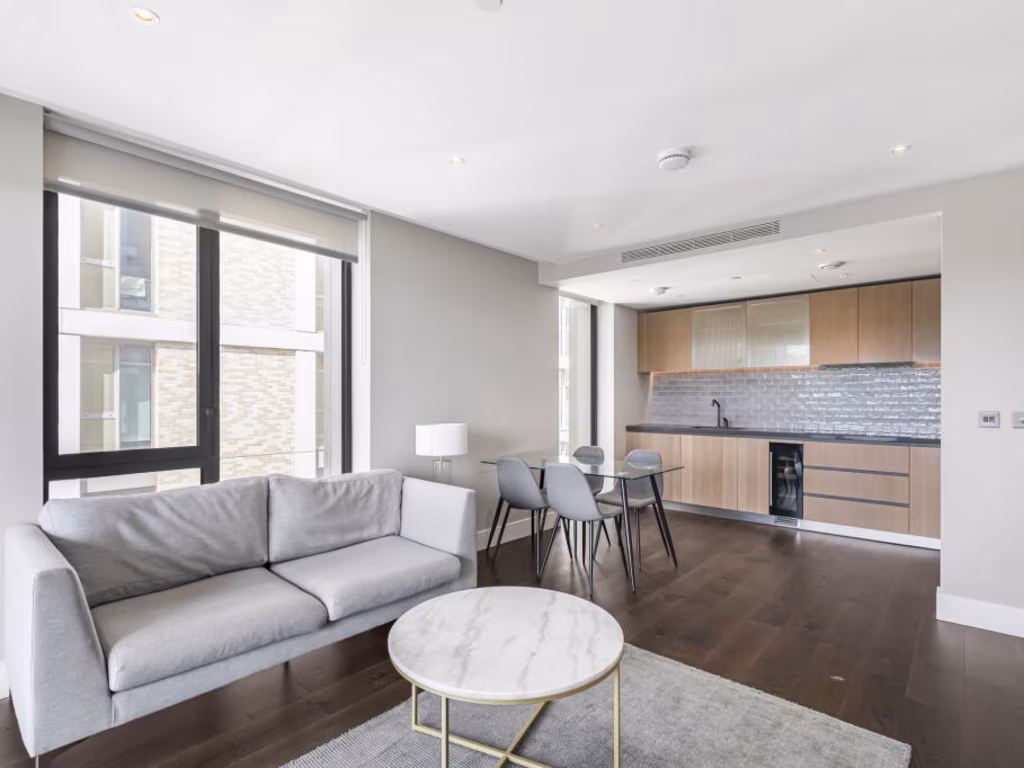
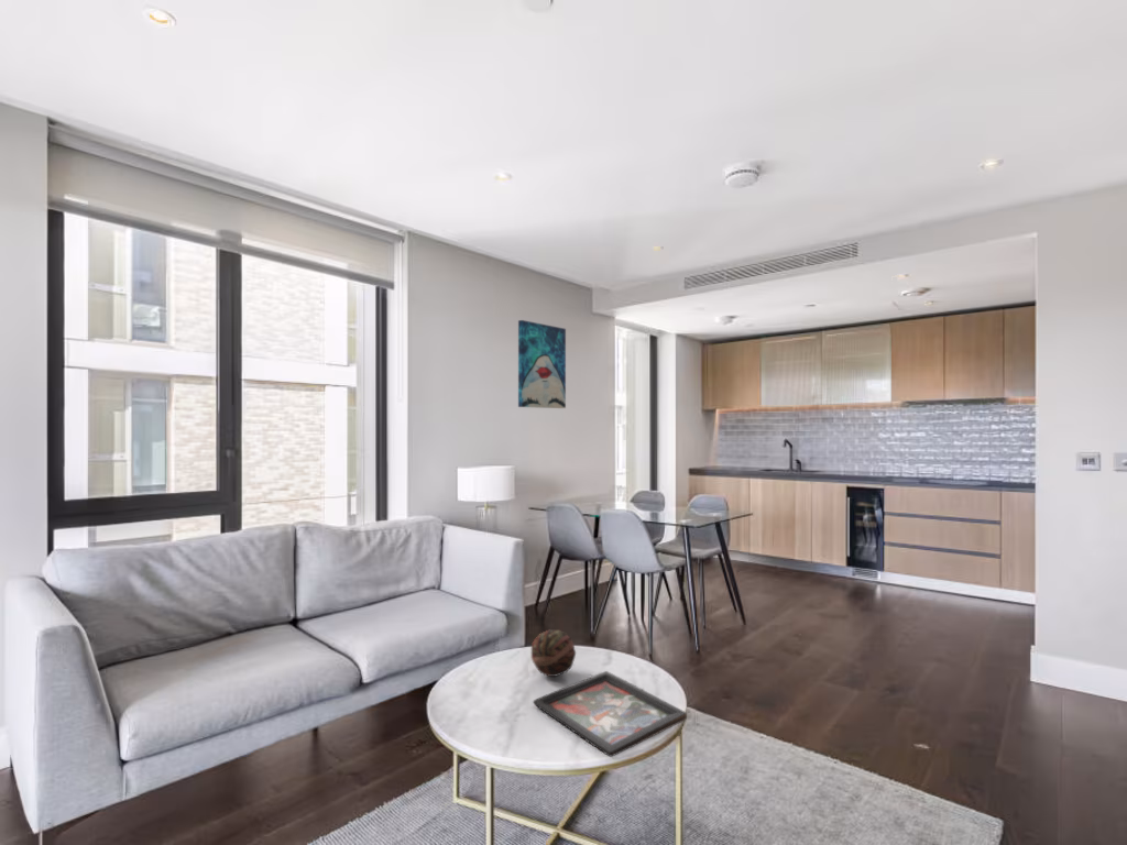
+ decorative ball [530,628,577,678]
+ decorative tray [532,670,688,758]
+ wall art [517,319,567,409]
